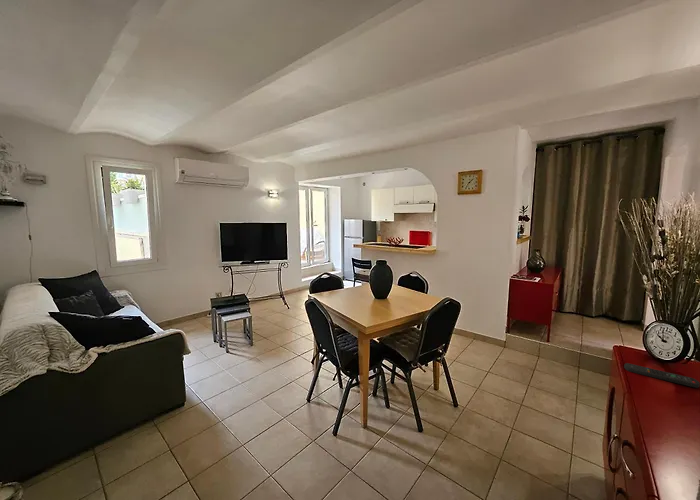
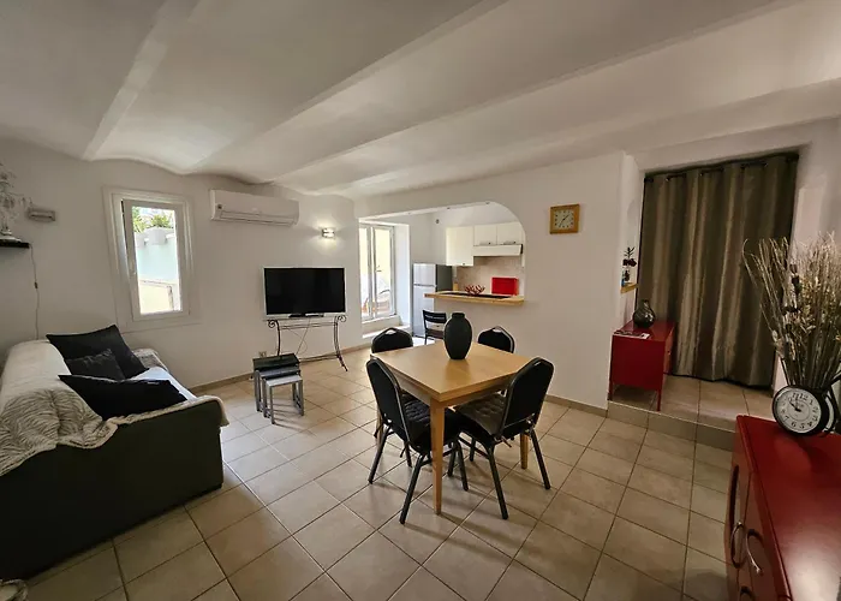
- remote control [623,362,700,389]
